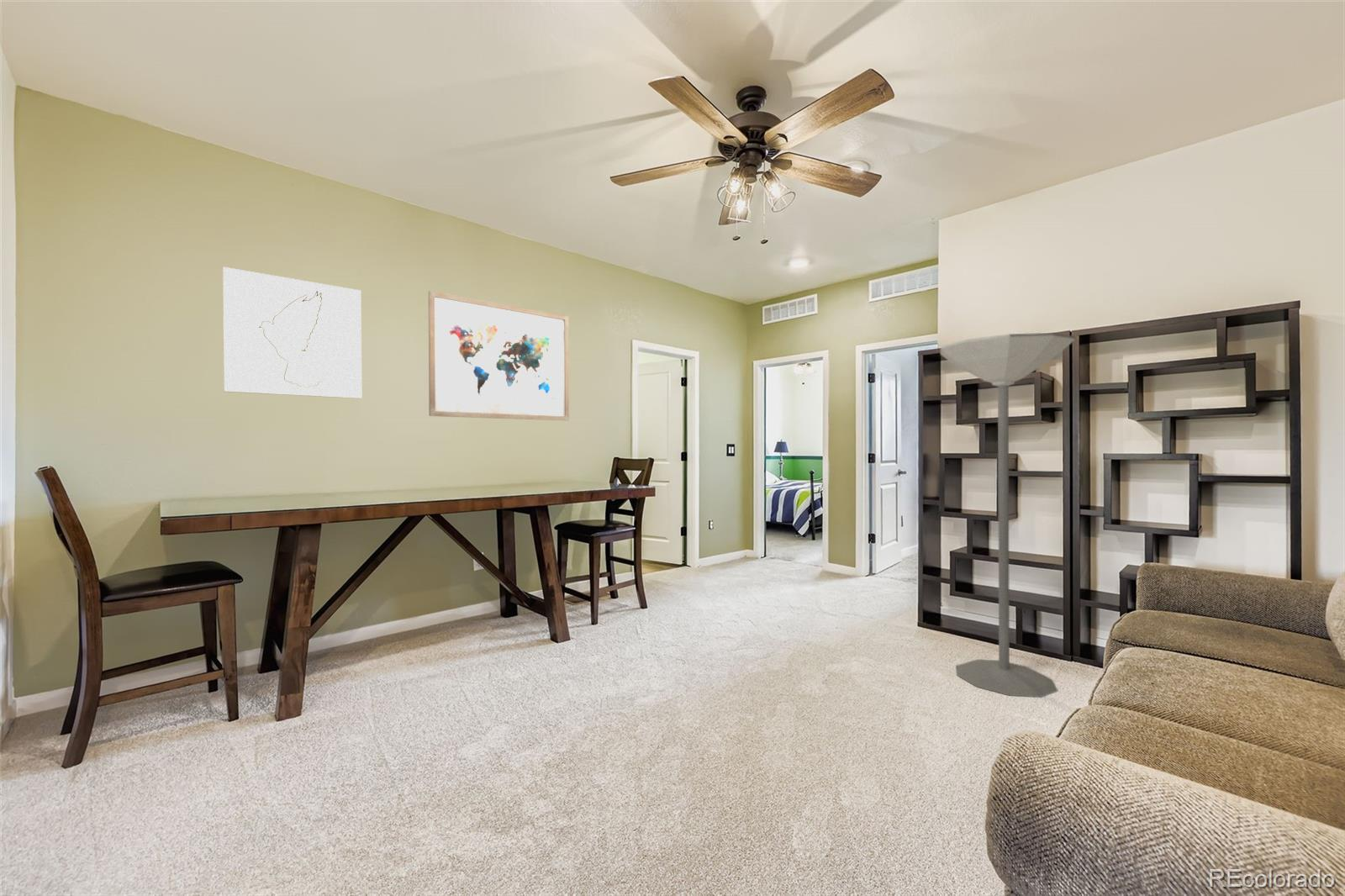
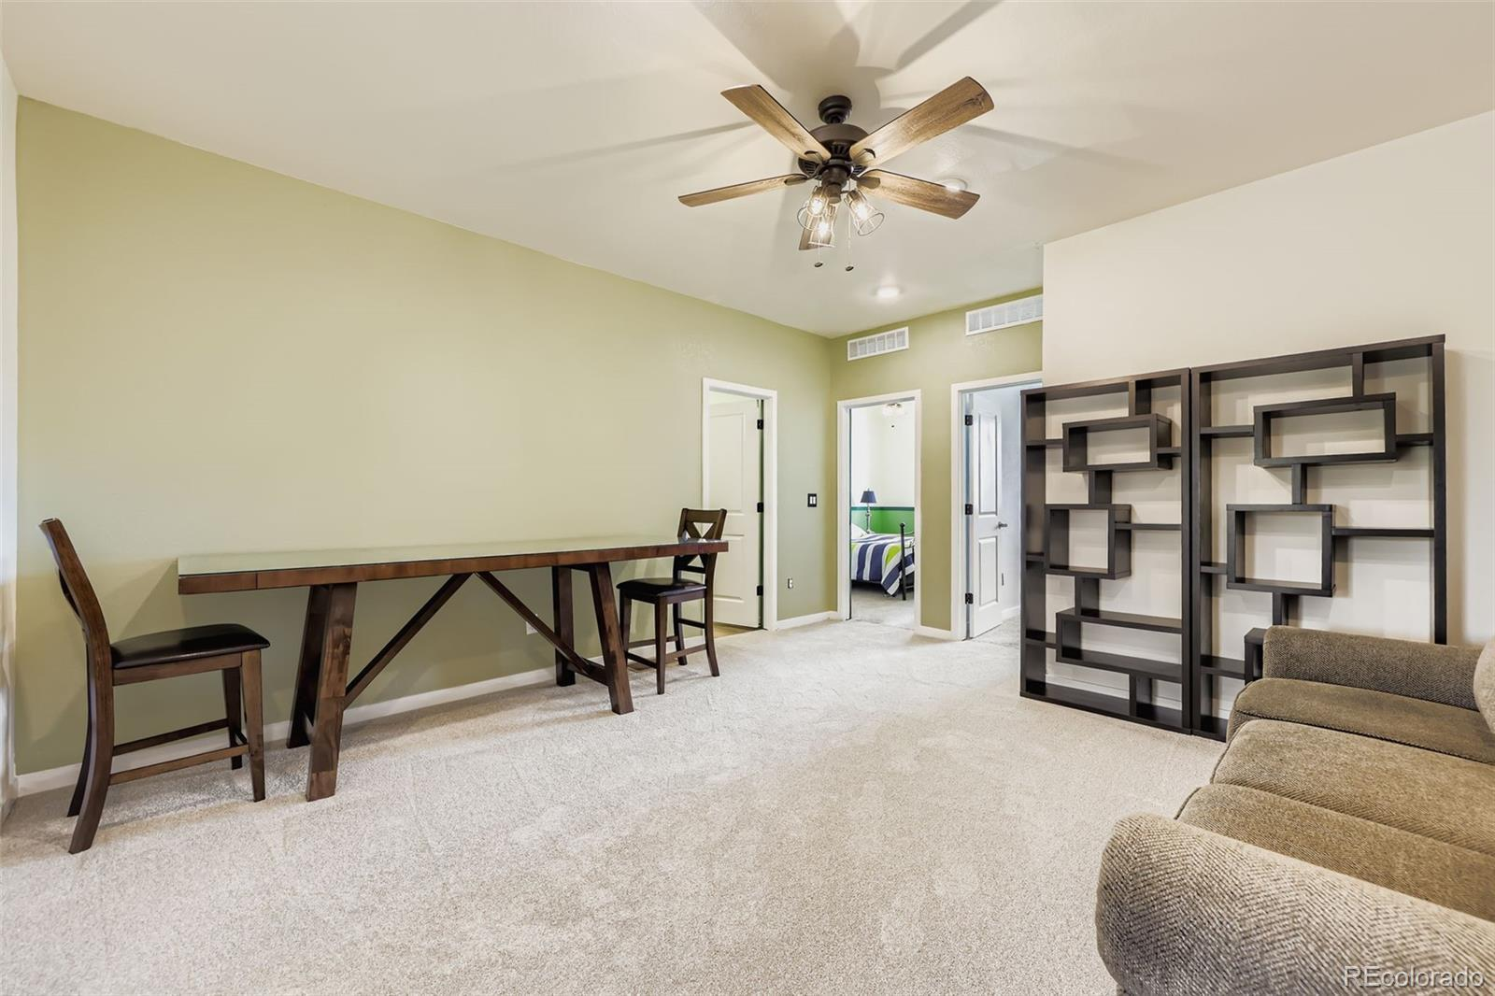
- wall art [428,290,570,421]
- floor lamp [940,332,1076,698]
- wall art [222,266,362,399]
